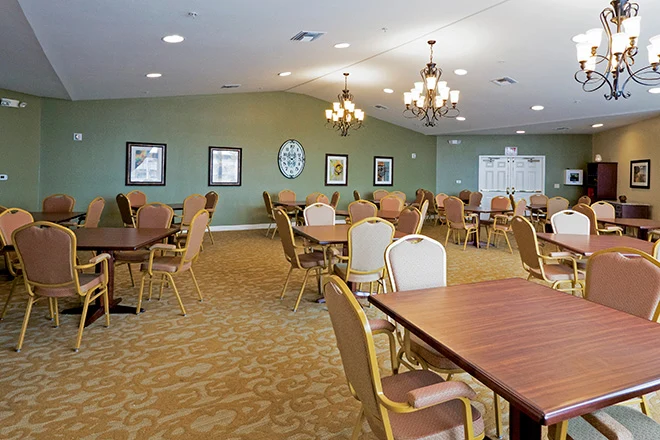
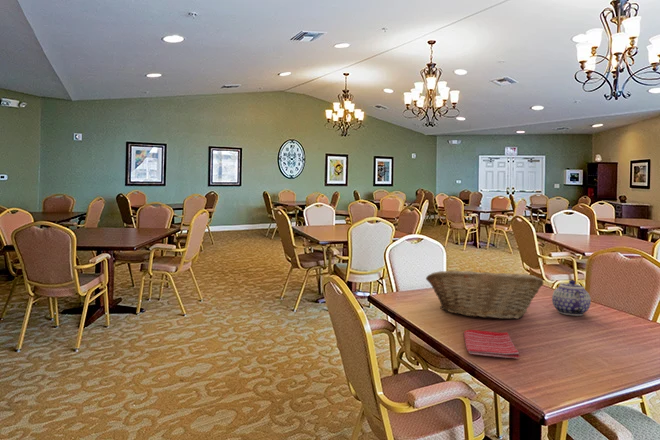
+ fruit basket [425,269,544,320]
+ dish towel [463,329,521,360]
+ teapot [551,279,592,317]
